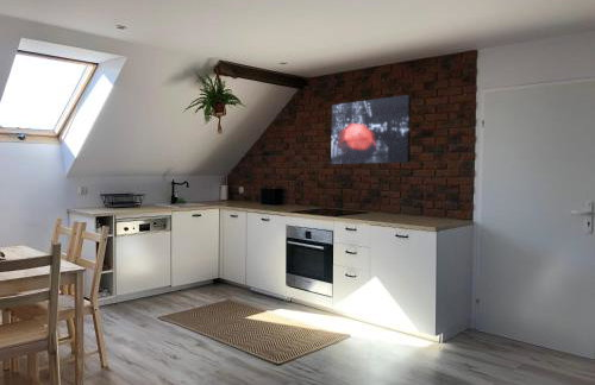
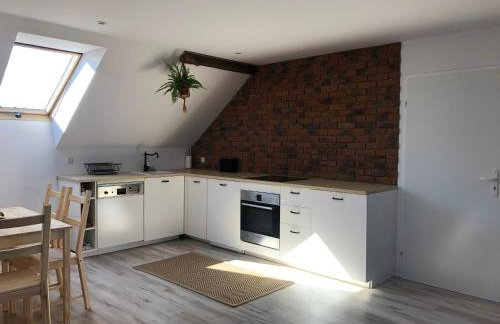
- wall art [330,94,412,165]
